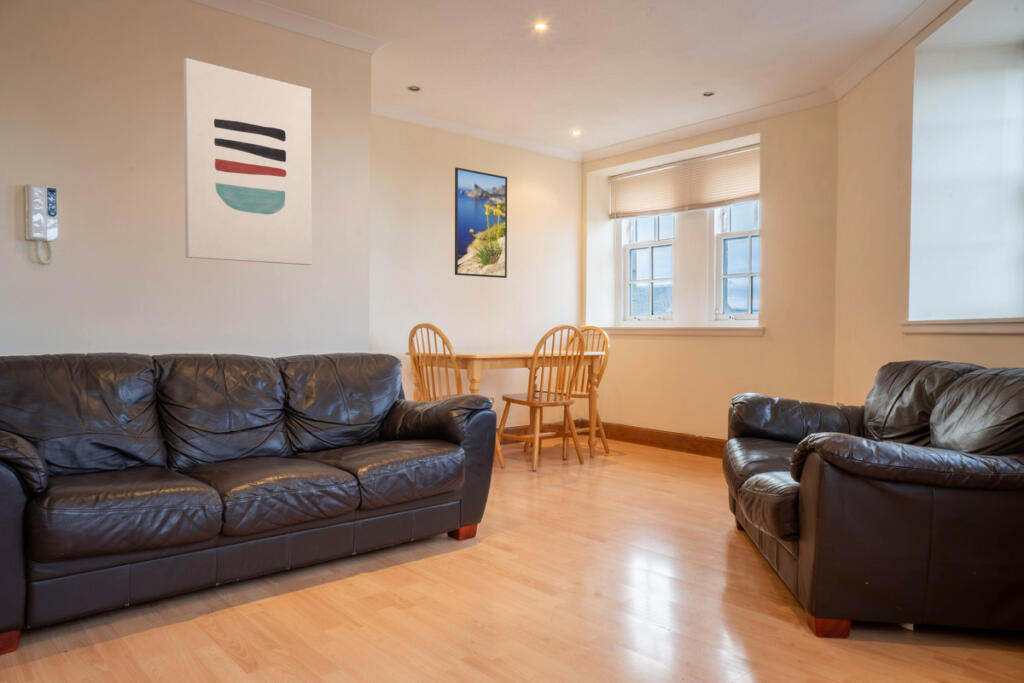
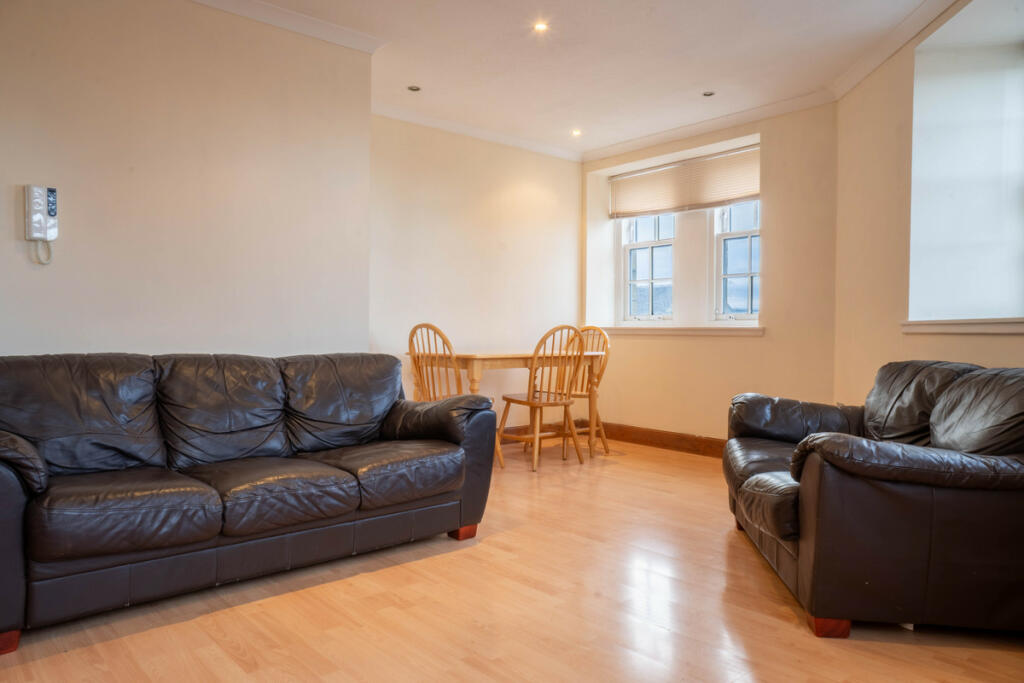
- wall art [182,57,313,266]
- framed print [454,166,508,279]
